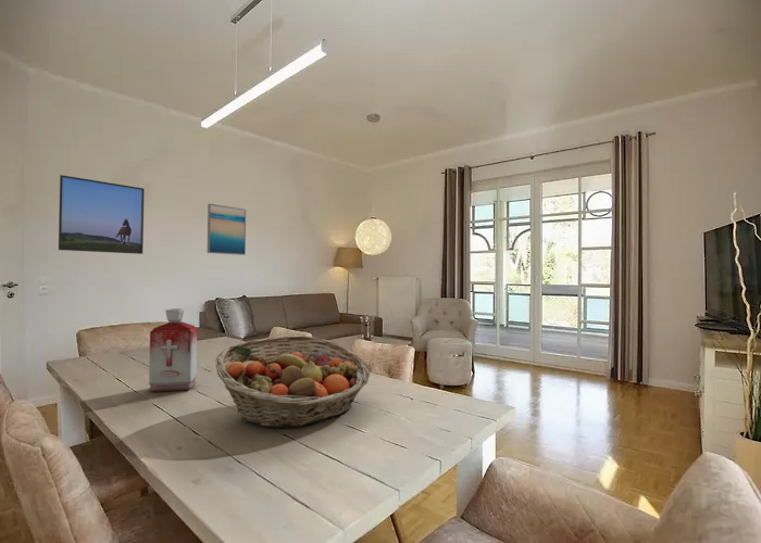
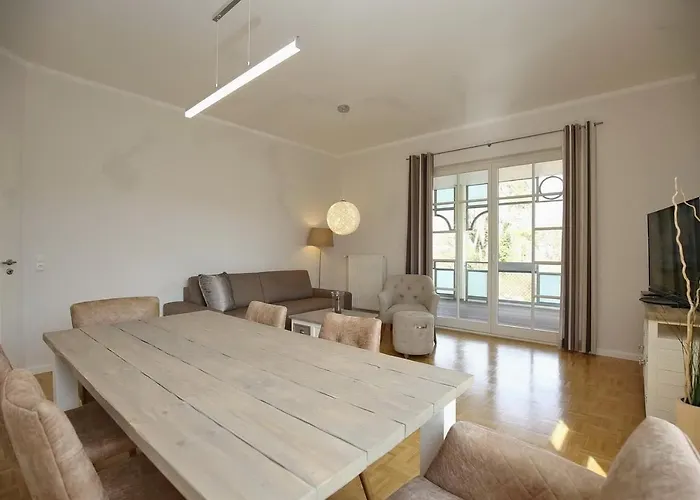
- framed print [58,174,146,255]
- fruit basket [214,334,371,429]
- bottle [148,307,198,392]
- wall art [207,203,247,256]
